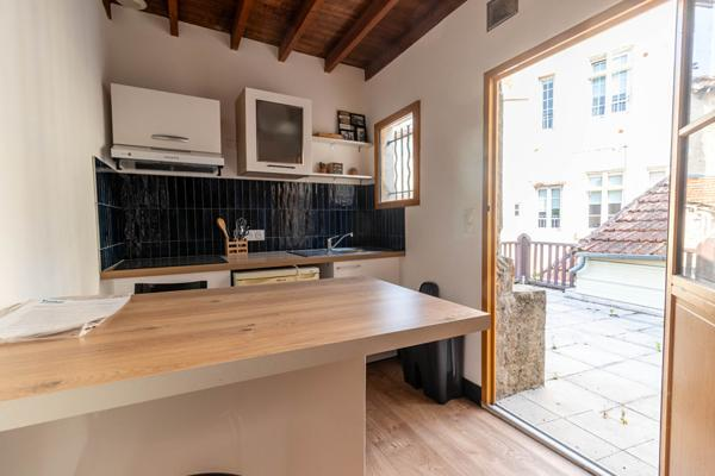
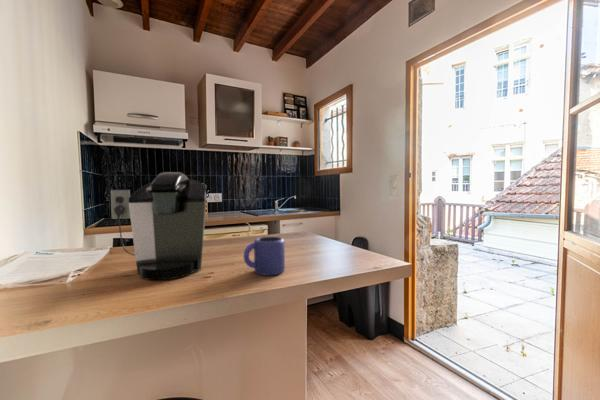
+ mug [243,236,286,277]
+ coffee maker [110,171,207,281]
